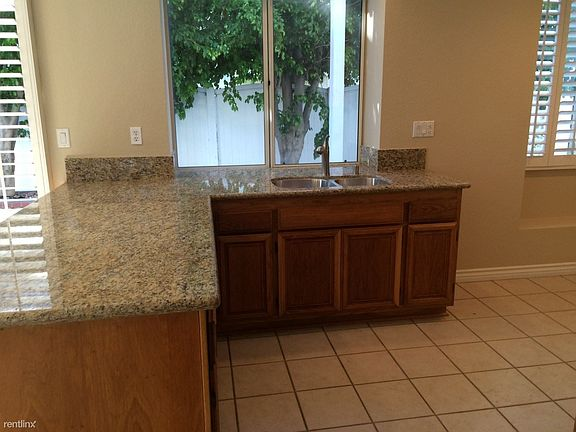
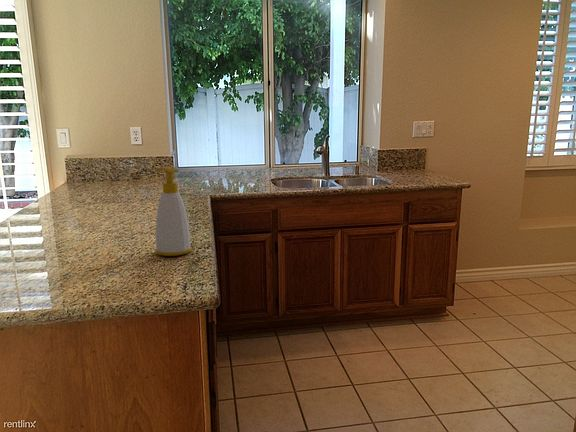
+ soap bottle [154,166,193,257]
